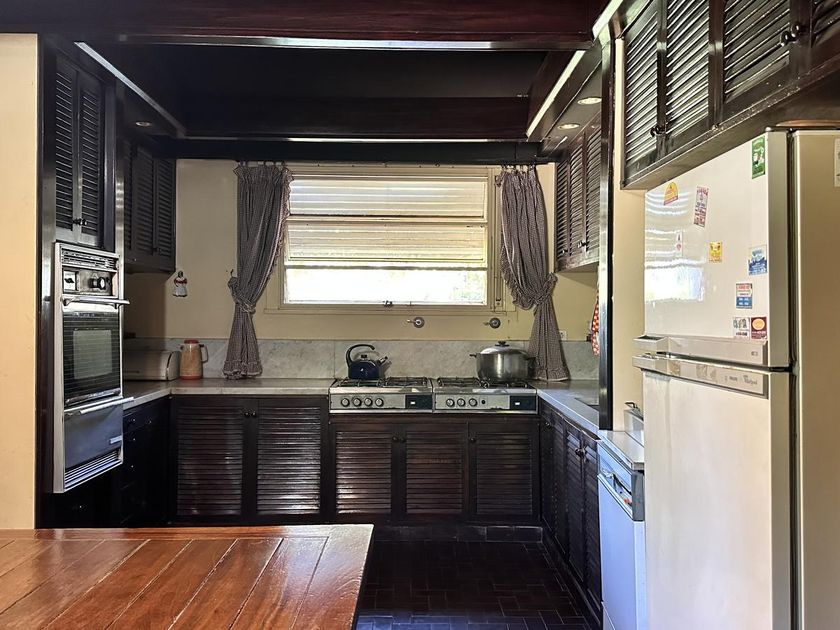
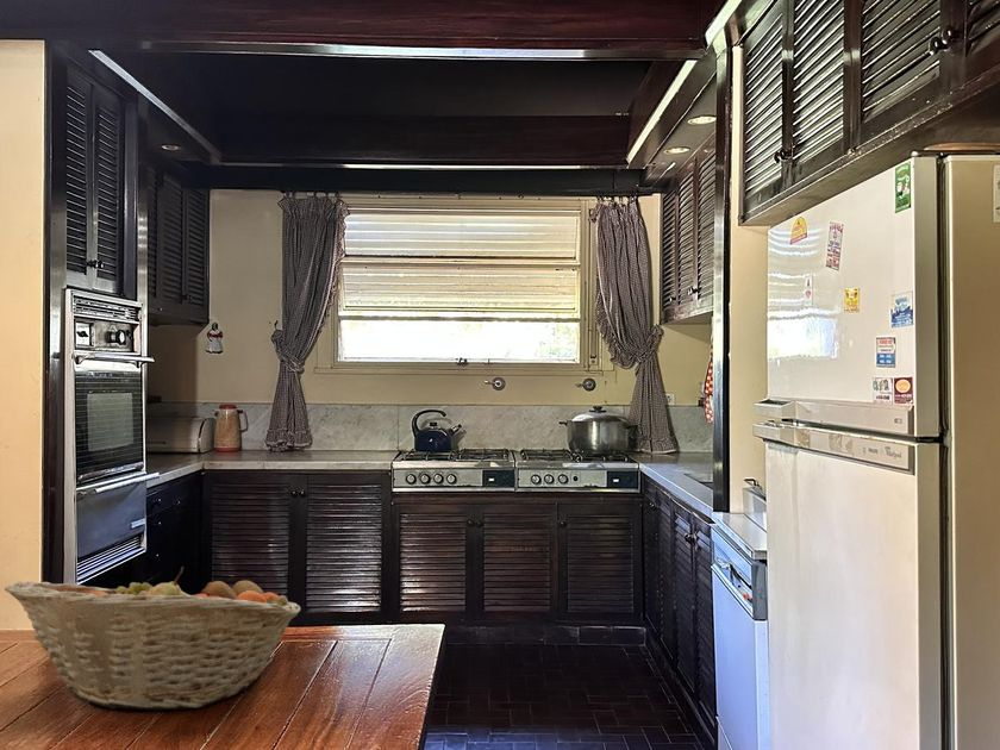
+ fruit basket [4,565,301,712]
